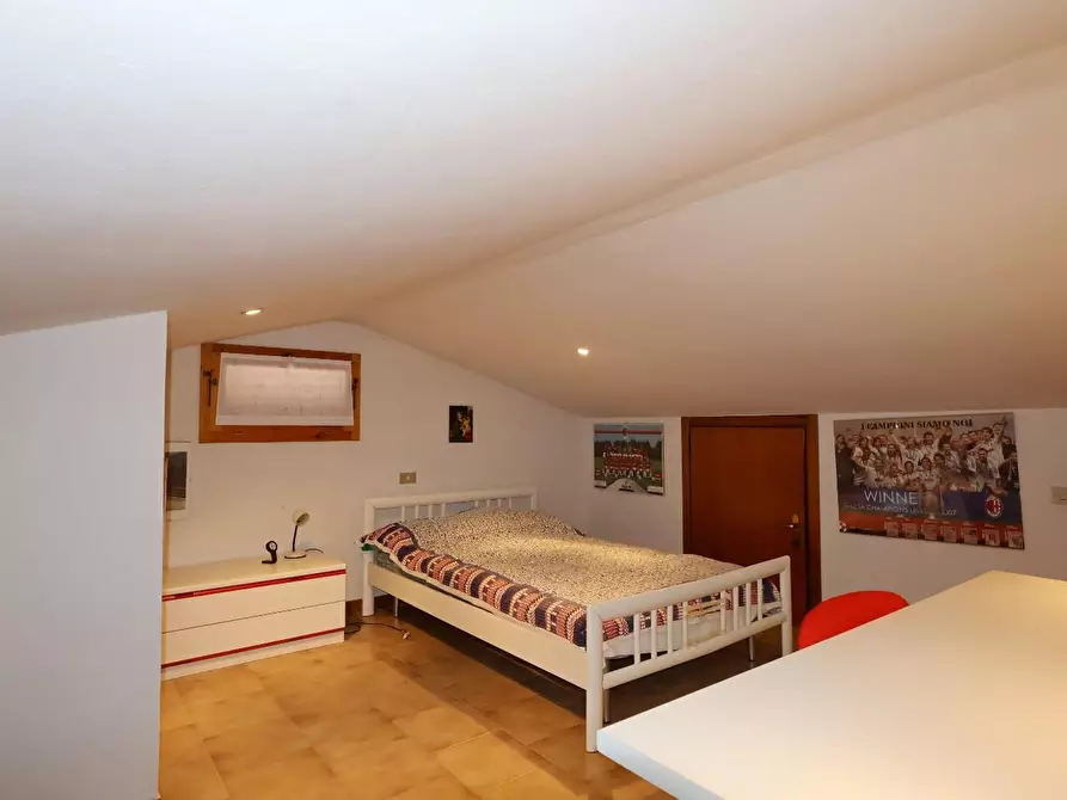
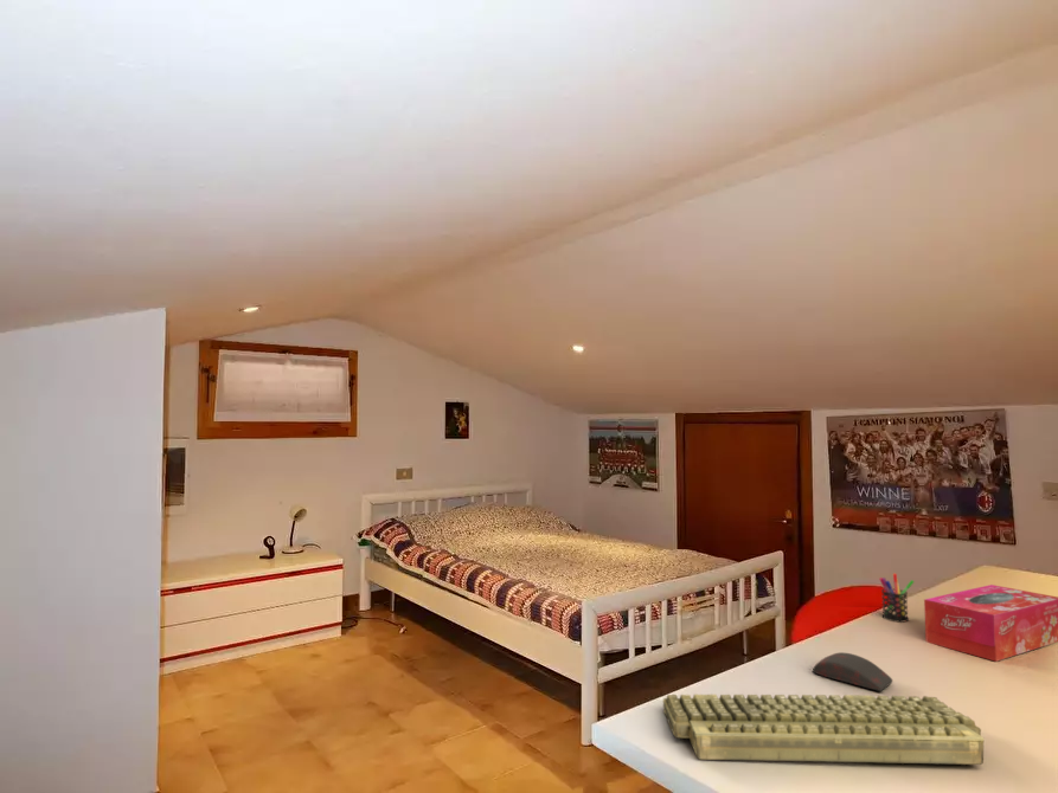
+ computer keyboard [661,694,986,766]
+ pen holder [879,572,916,624]
+ tissue box [923,584,1058,663]
+ computer mouse [812,651,893,692]
